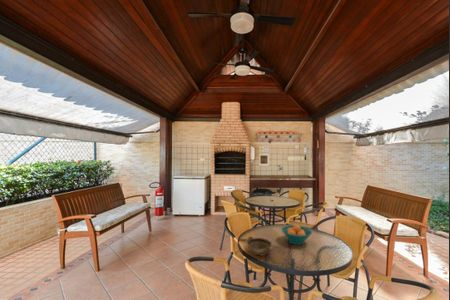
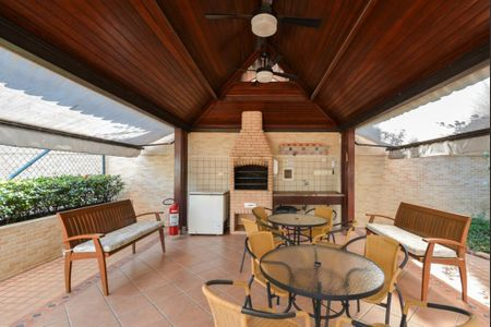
- bowl [246,235,273,257]
- fruit bowl [280,224,313,246]
